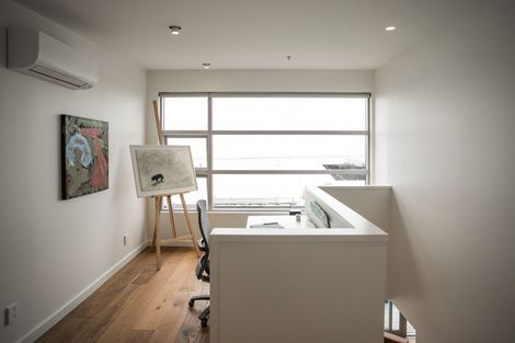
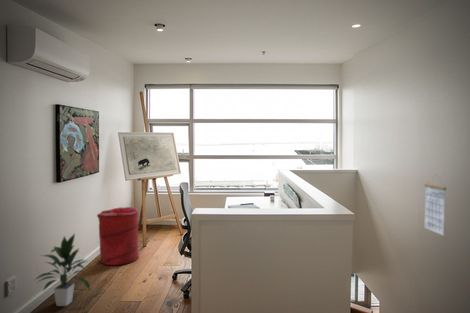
+ indoor plant [34,232,92,307]
+ calendar [423,174,447,237]
+ laundry hamper [96,206,141,266]
